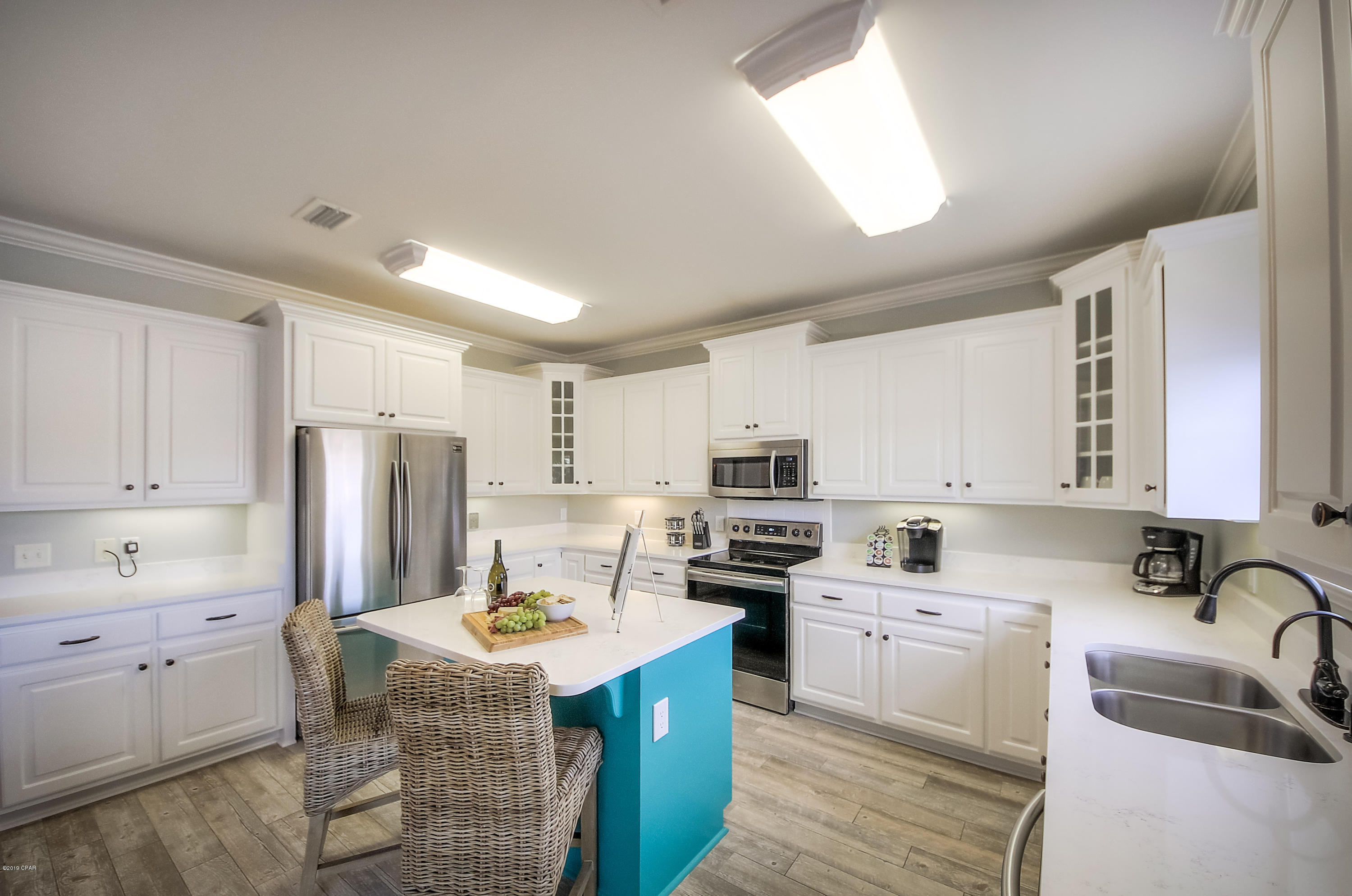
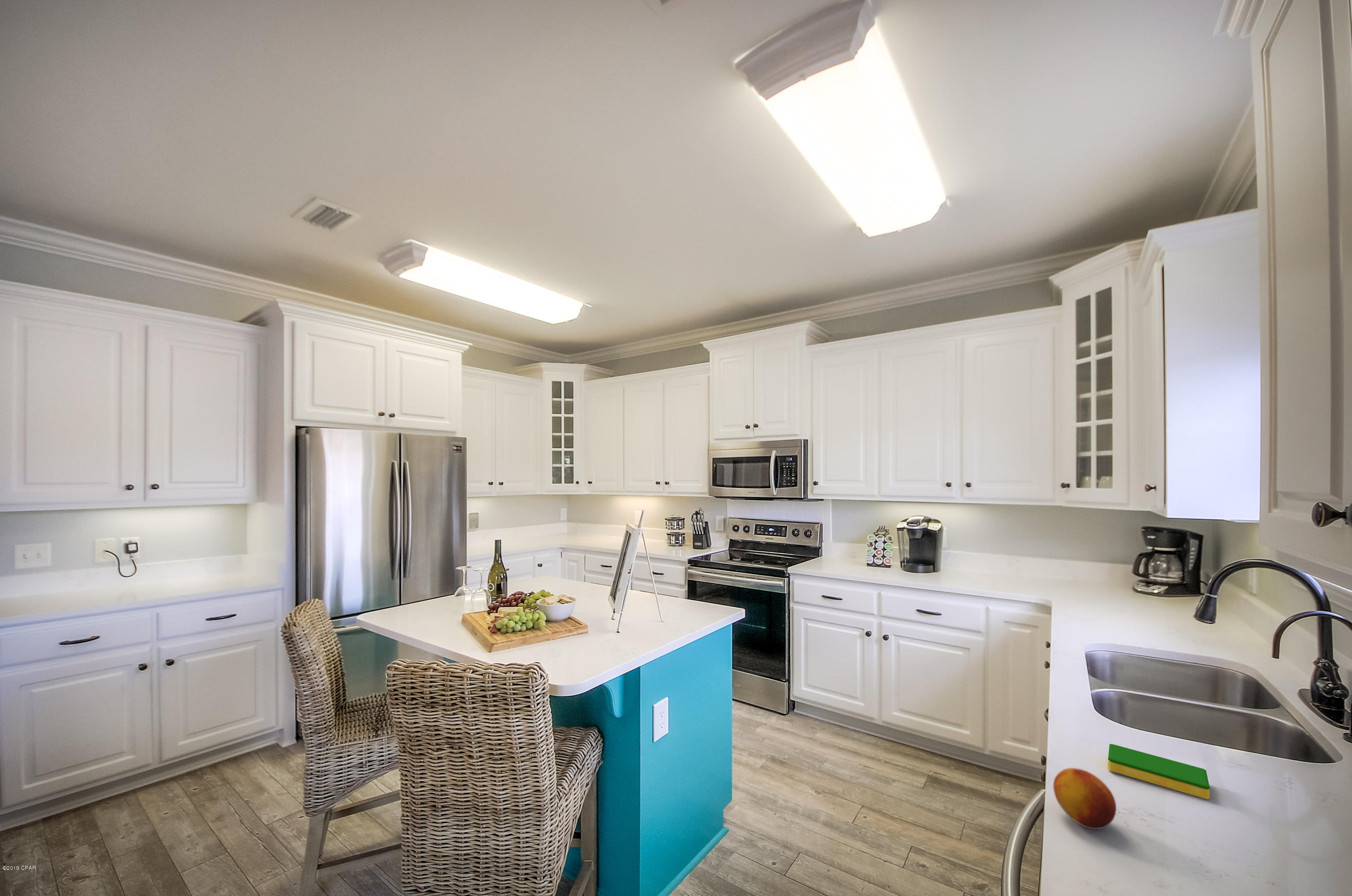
+ fruit [1053,768,1117,830]
+ dish sponge [1108,743,1210,800]
